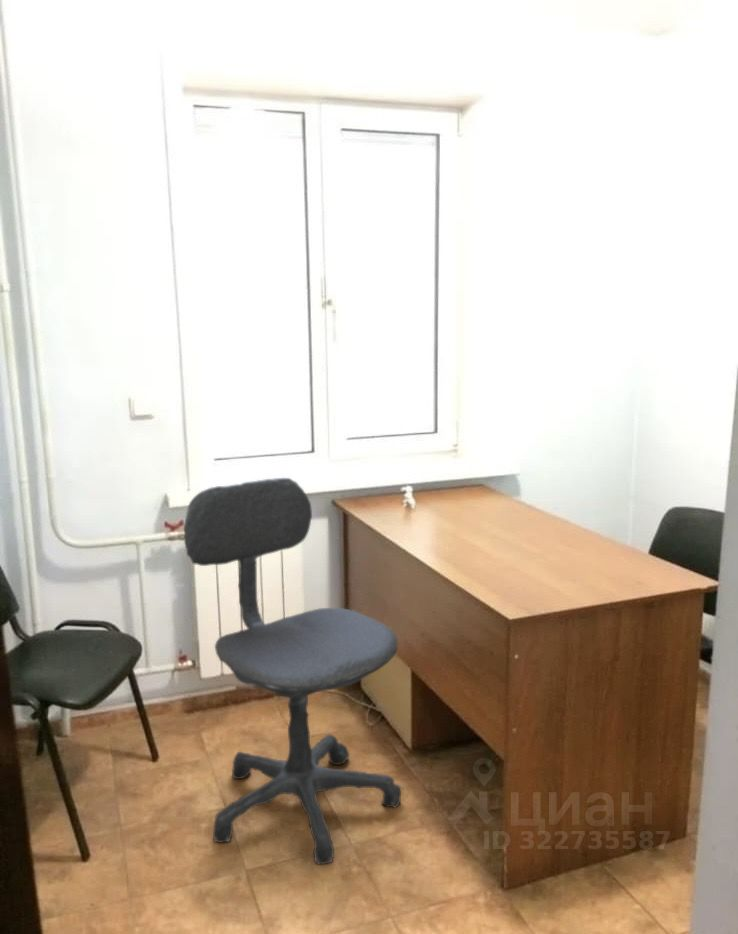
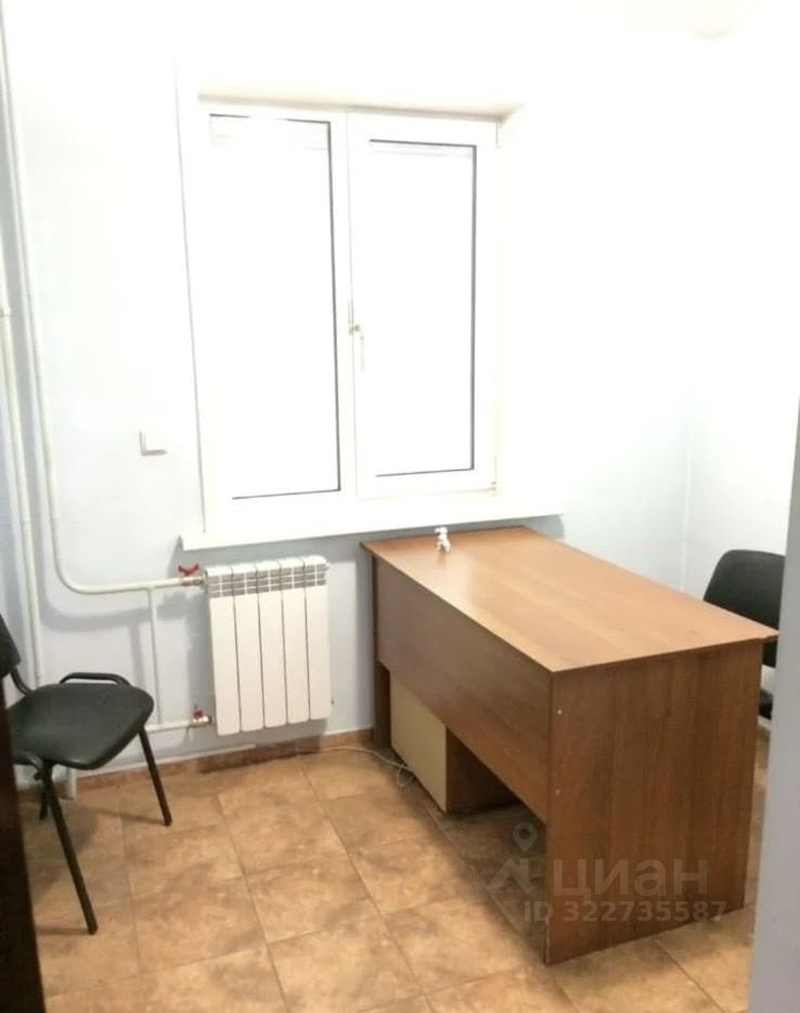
- office chair [183,477,402,865]
